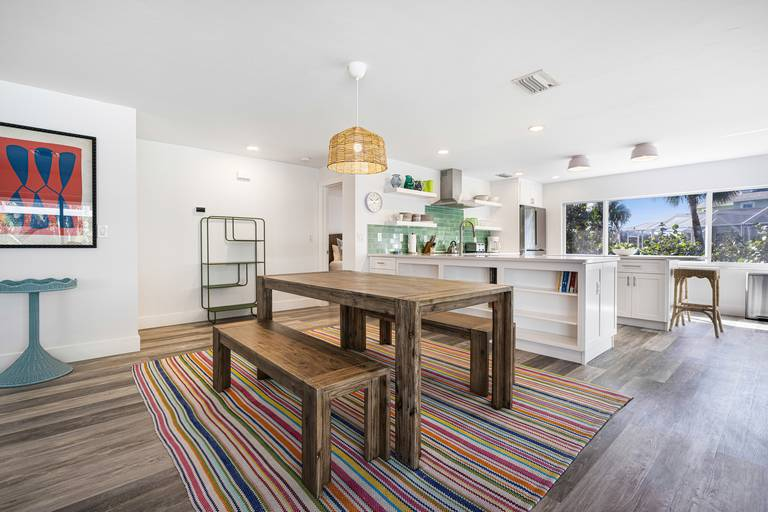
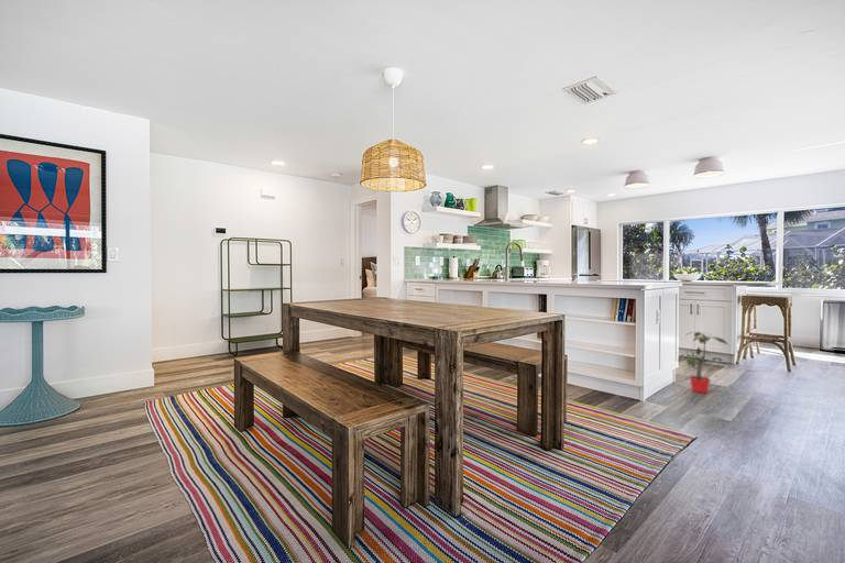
+ potted plant [674,331,734,394]
